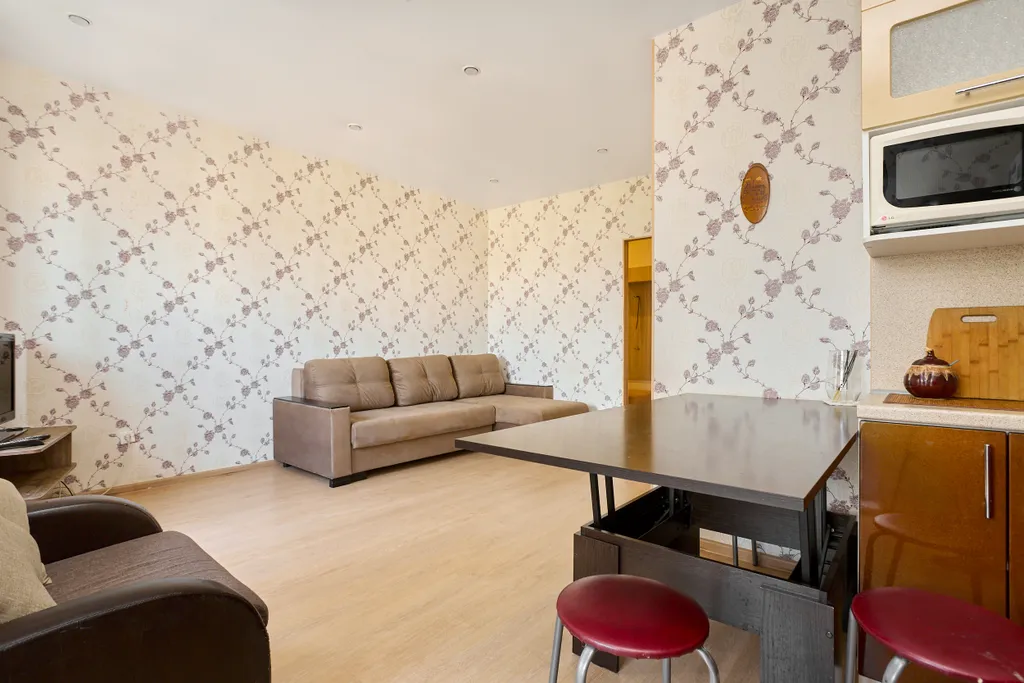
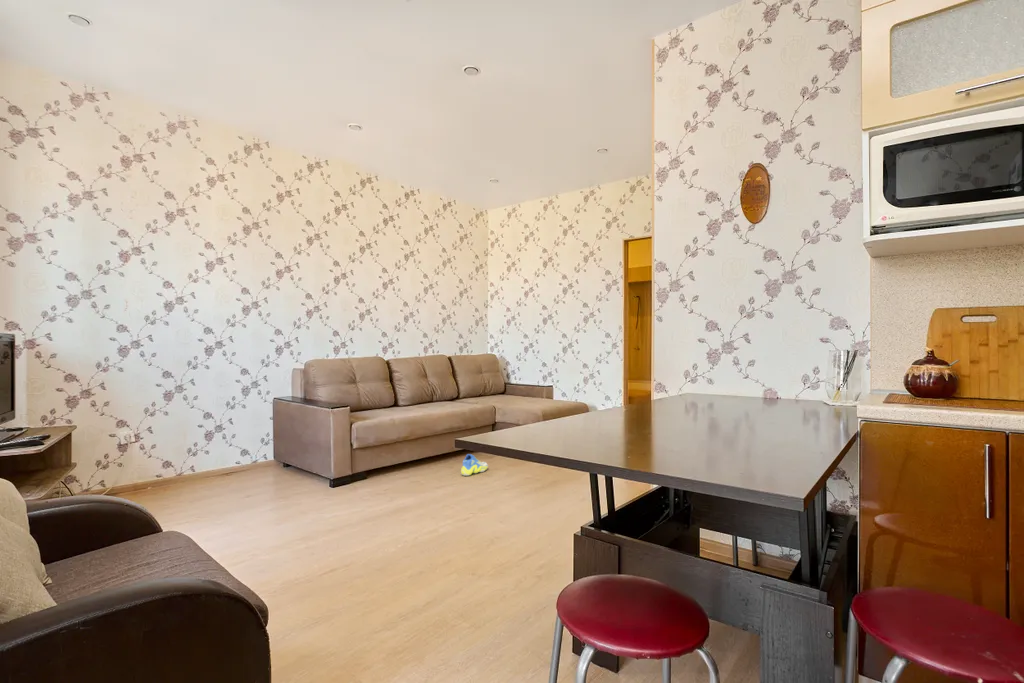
+ sneaker [460,453,489,477]
